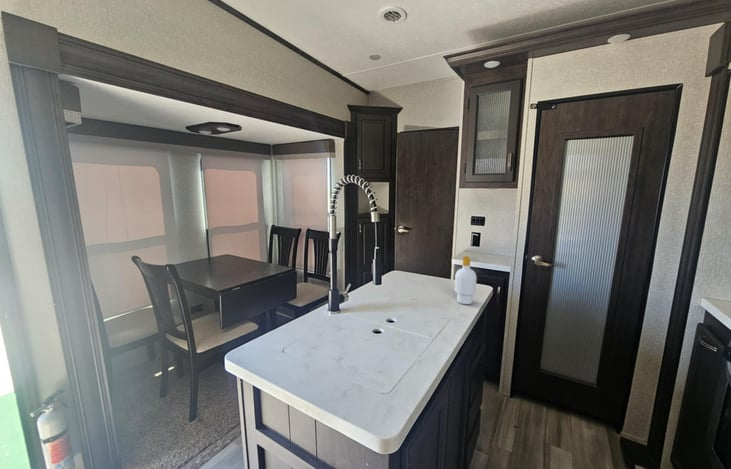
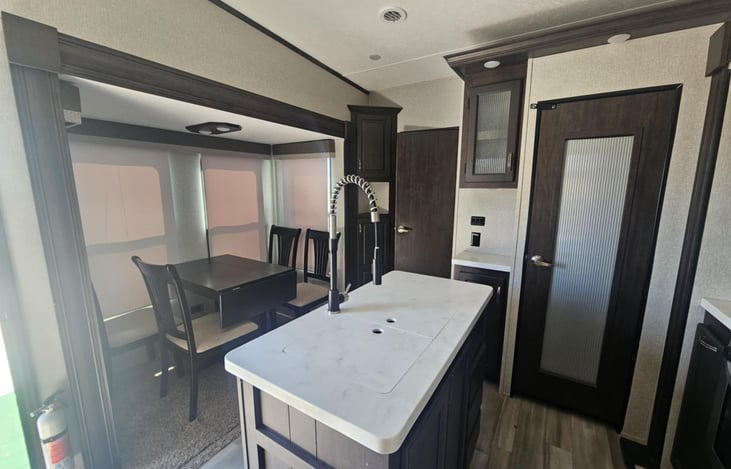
- soap bottle [454,255,477,305]
